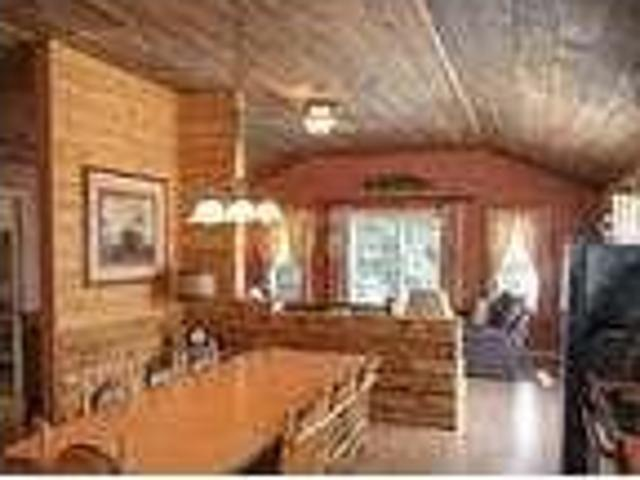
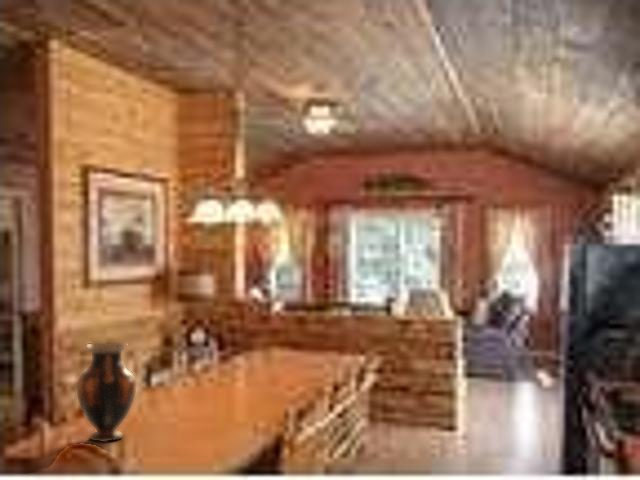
+ vase [75,341,137,443]
